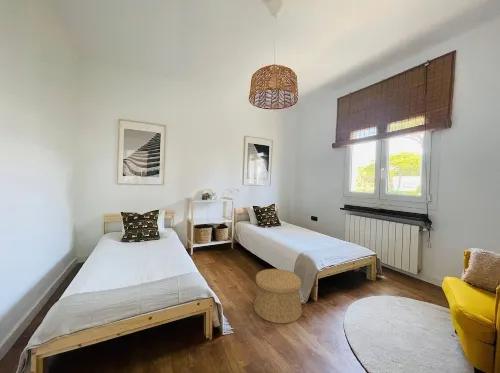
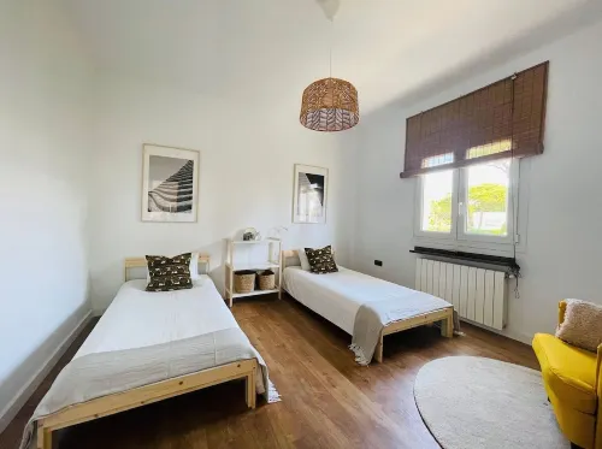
- basket [253,268,303,324]
